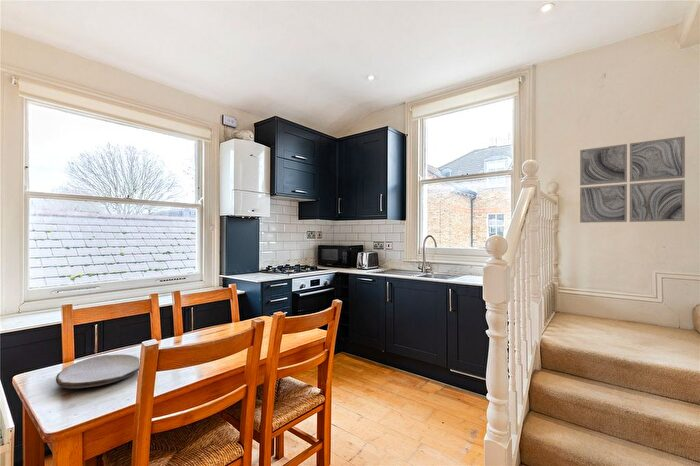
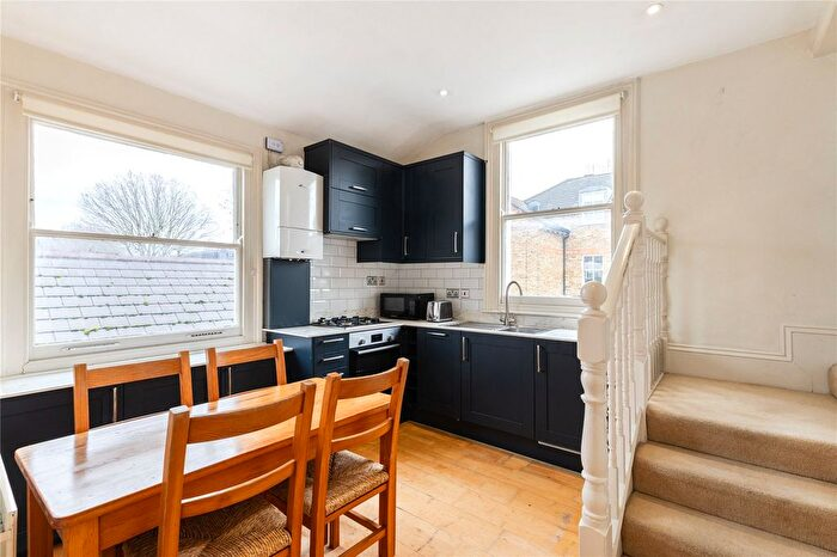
- wall art [579,135,686,224]
- plate [55,353,141,389]
